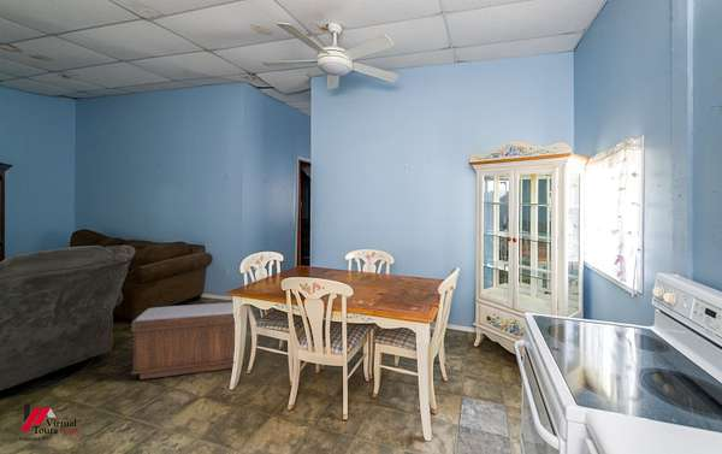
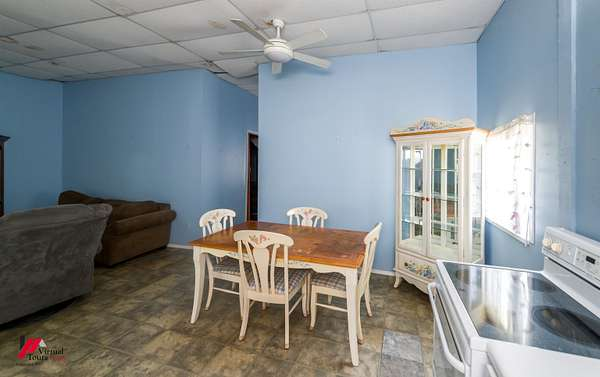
- bench [130,301,235,381]
